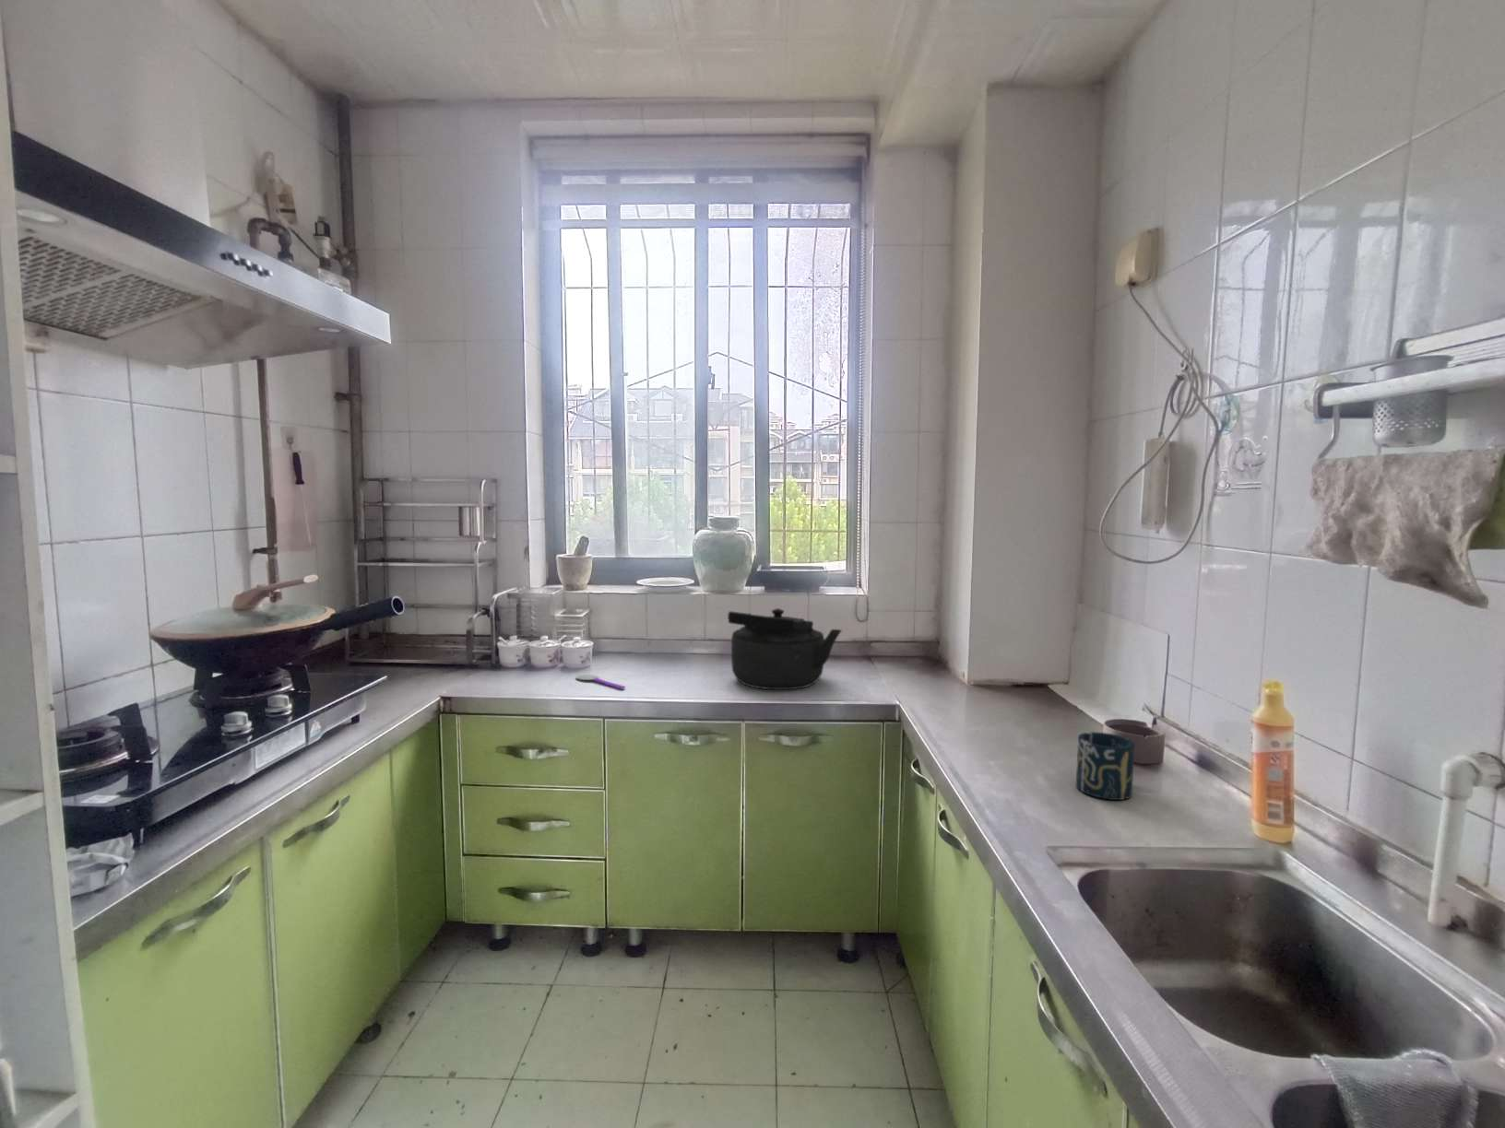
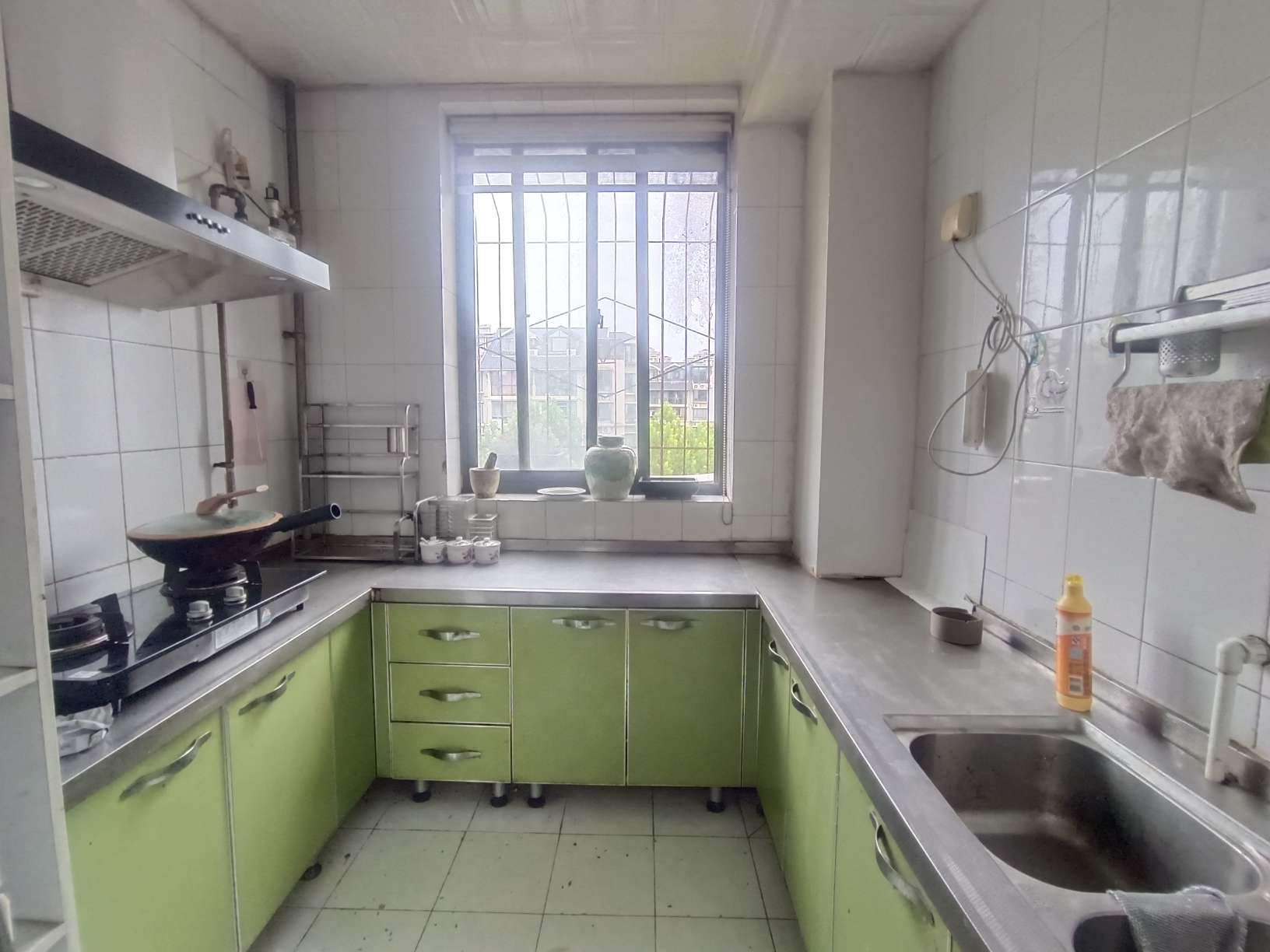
- spoon [575,674,626,691]
- cup [1075,731,1136,801]
- kettle [726,608,843,691]
